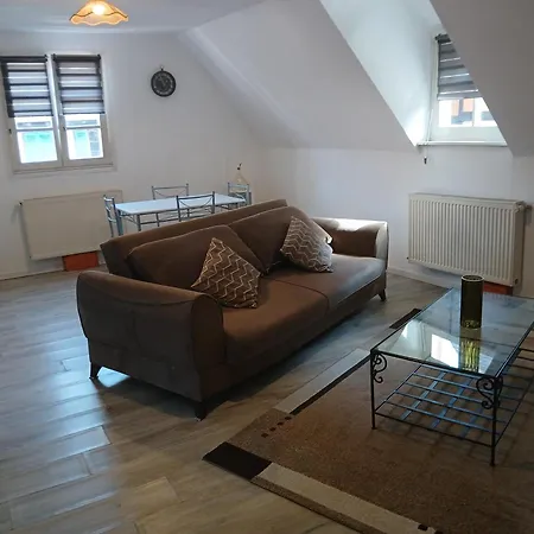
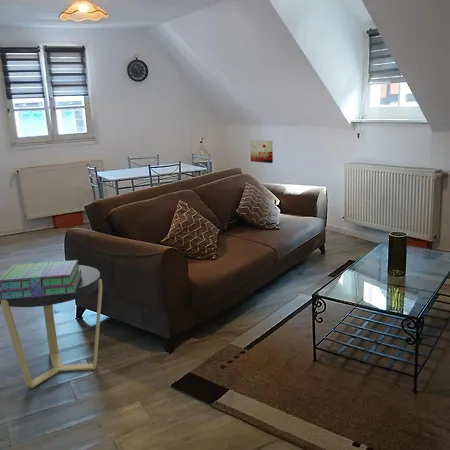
+ wall art [249,139,274,164]
+ side table [0,264,103,389]
+ stack of books [0,259,81,300]
